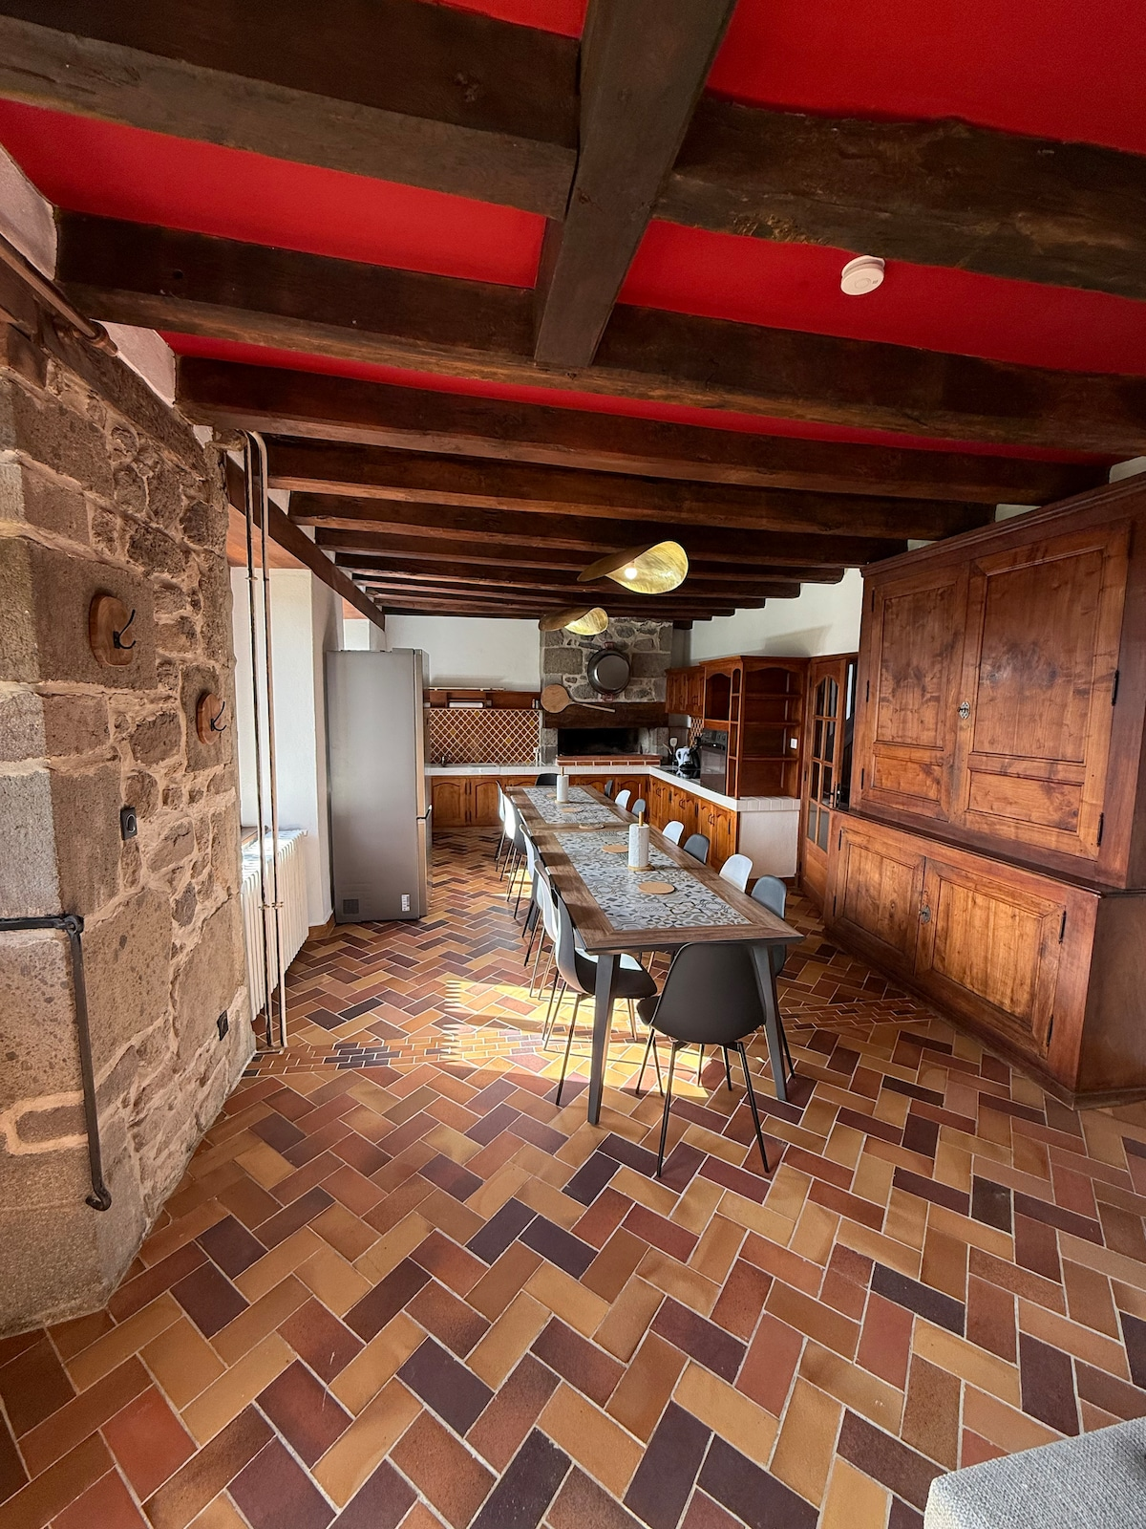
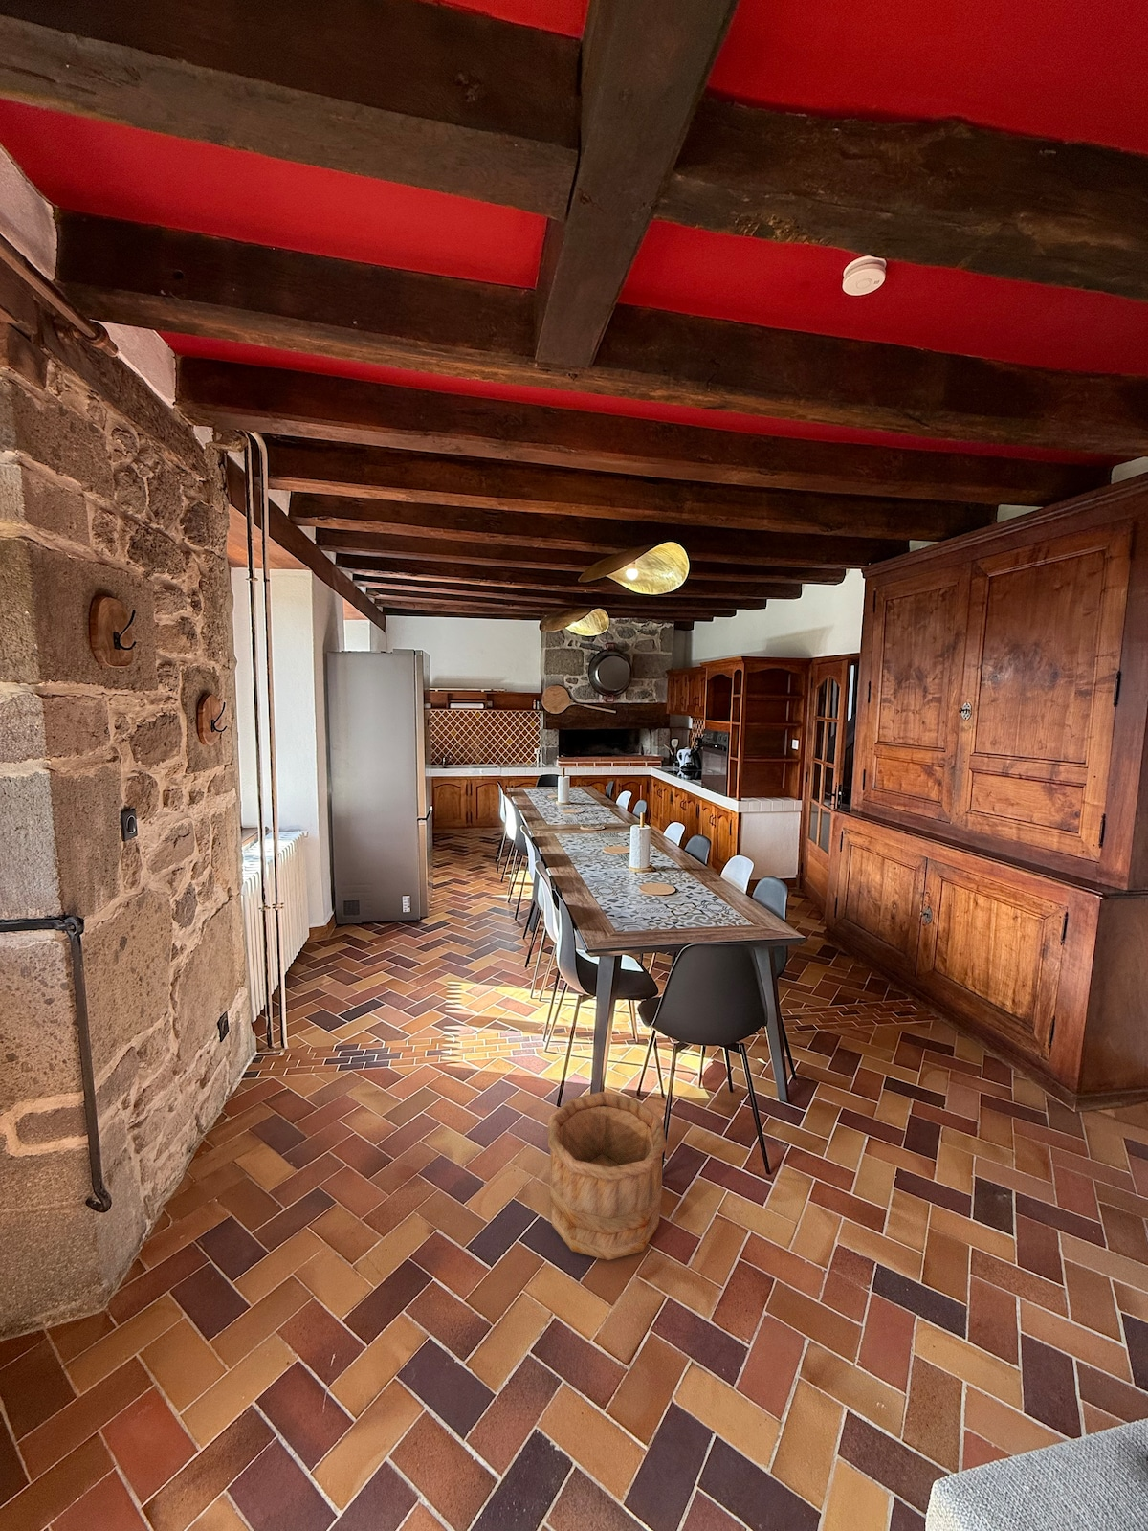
+ wooden bucket [547,1091,668,1261]
